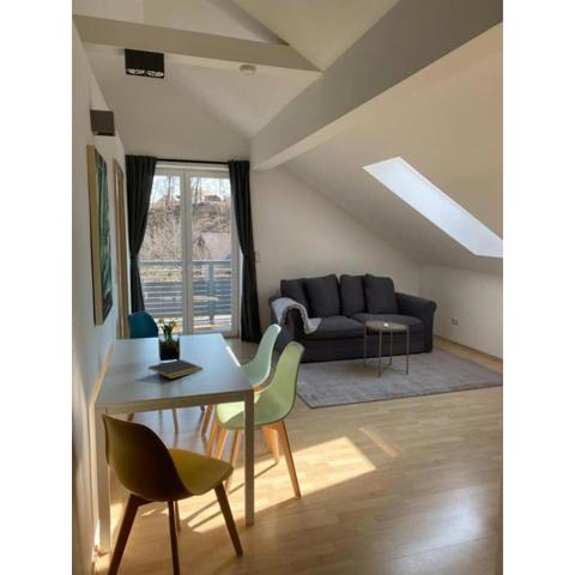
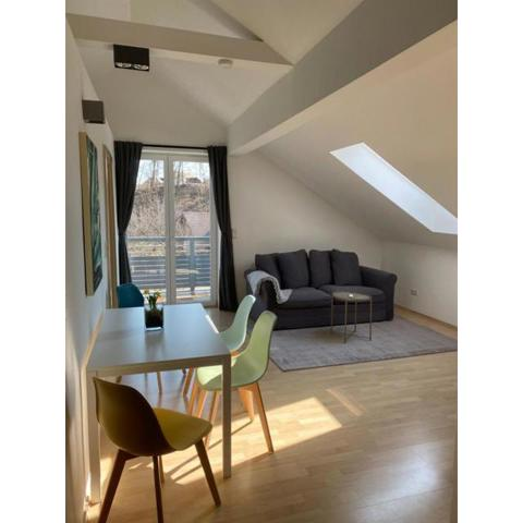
- notepad [146,358,205,380]
